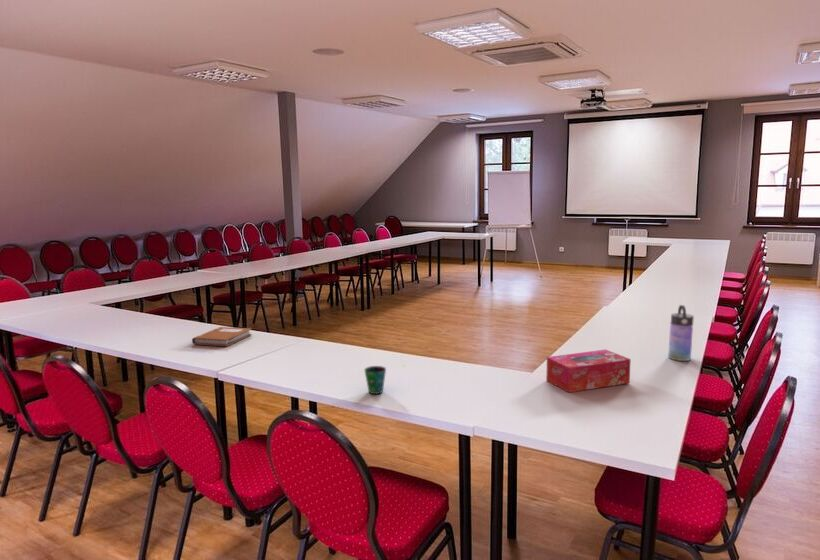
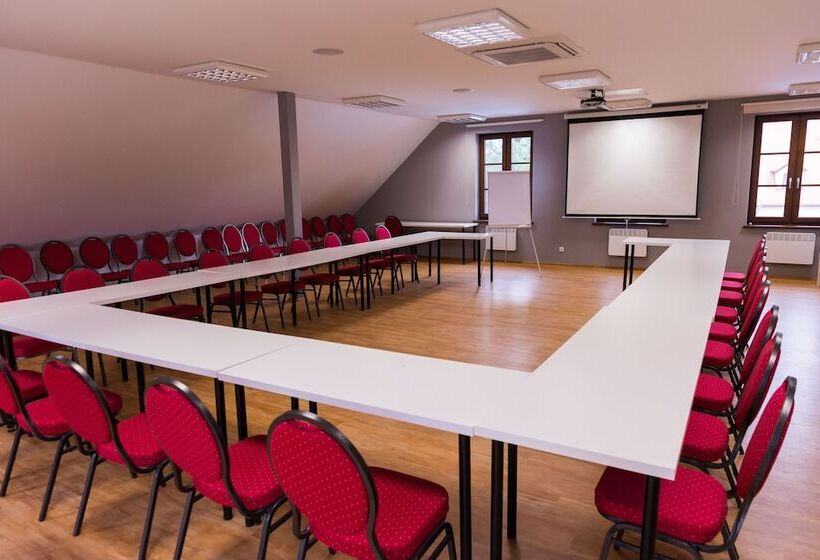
- notebook [191,326,253,347]
- tissue box [545,348,632,394]
- water bottle [667,304,695,362]
- cup [363,365,387,395]
